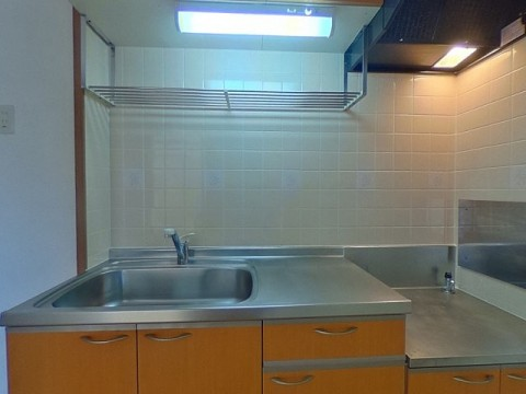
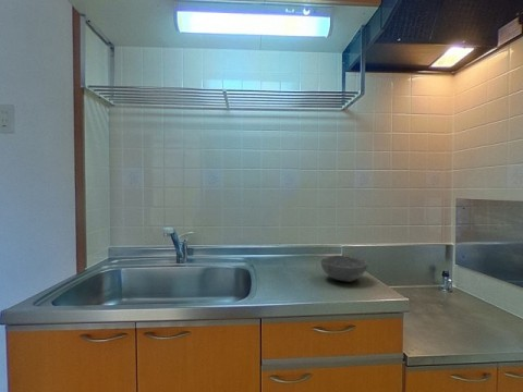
+ bowl [320,254,368,283]
